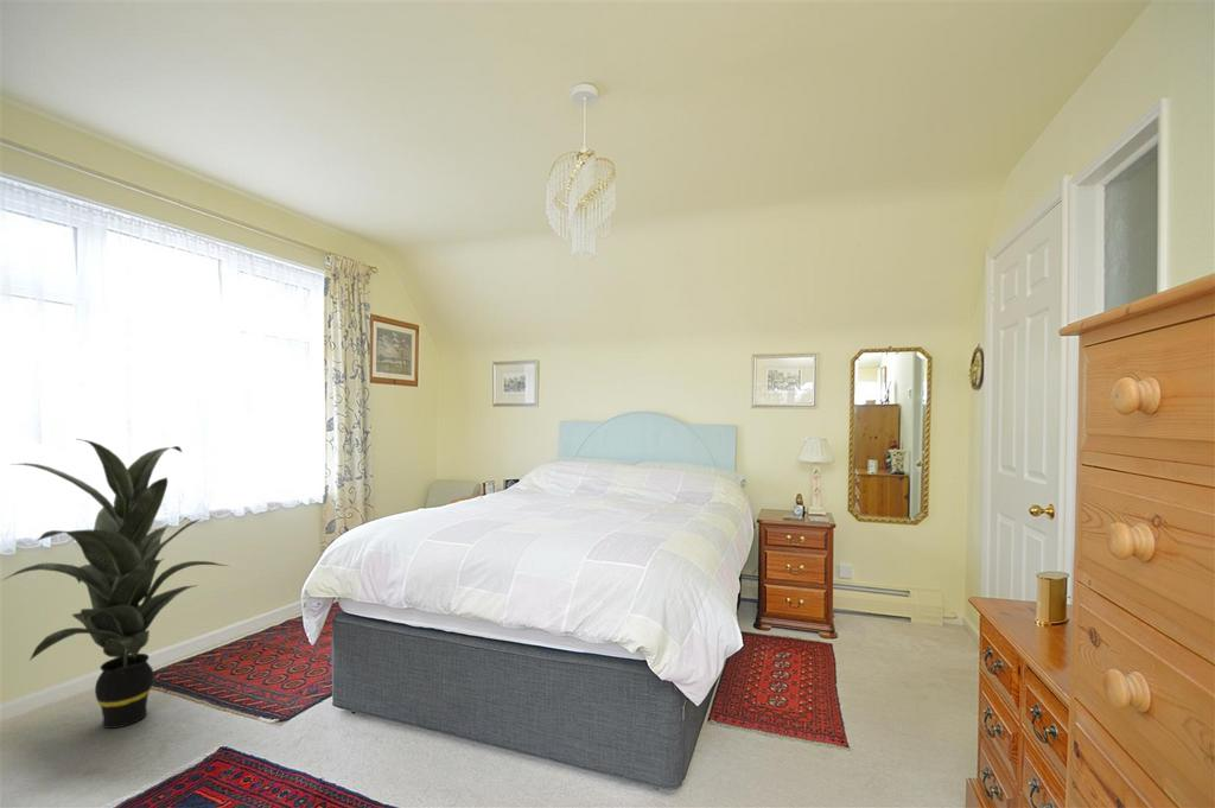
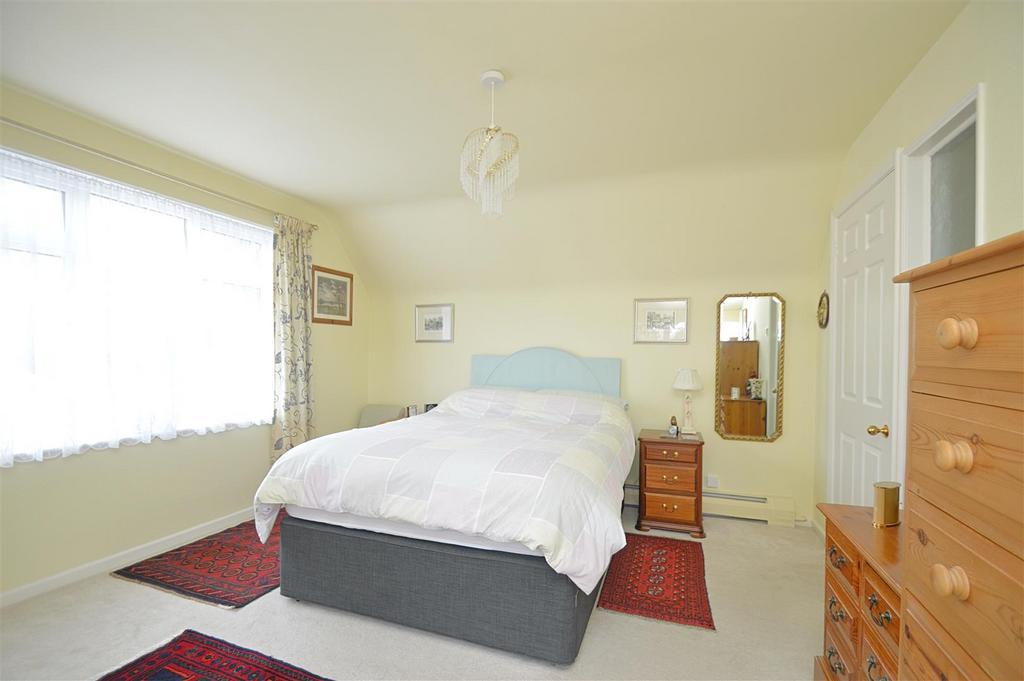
- indoor plant [0,438,228,730]
